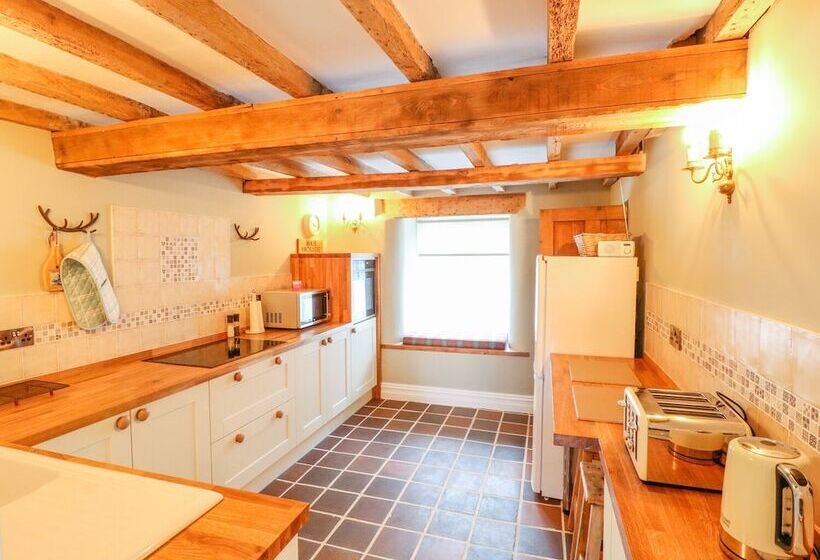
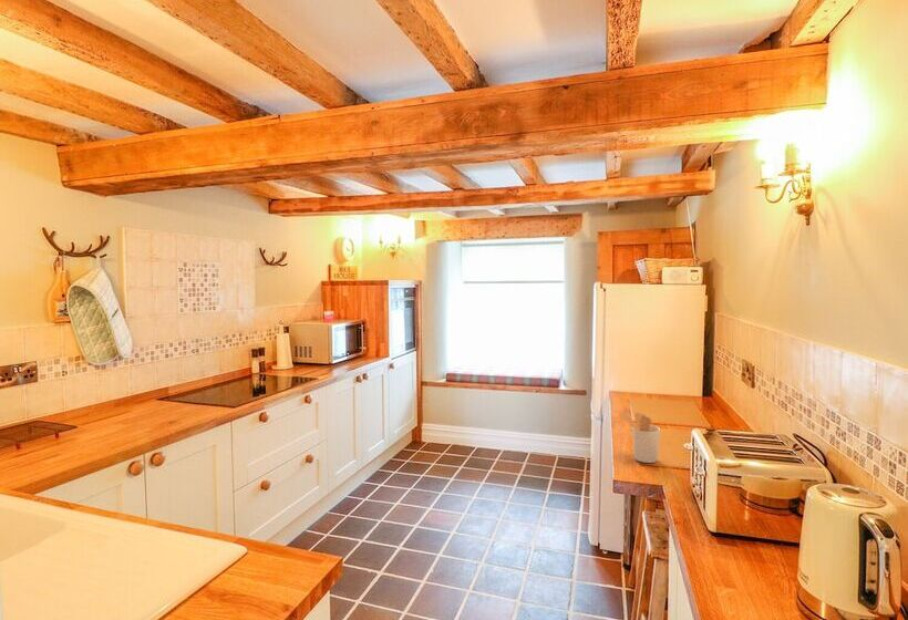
+ utensil holder [618,410,661,464]
